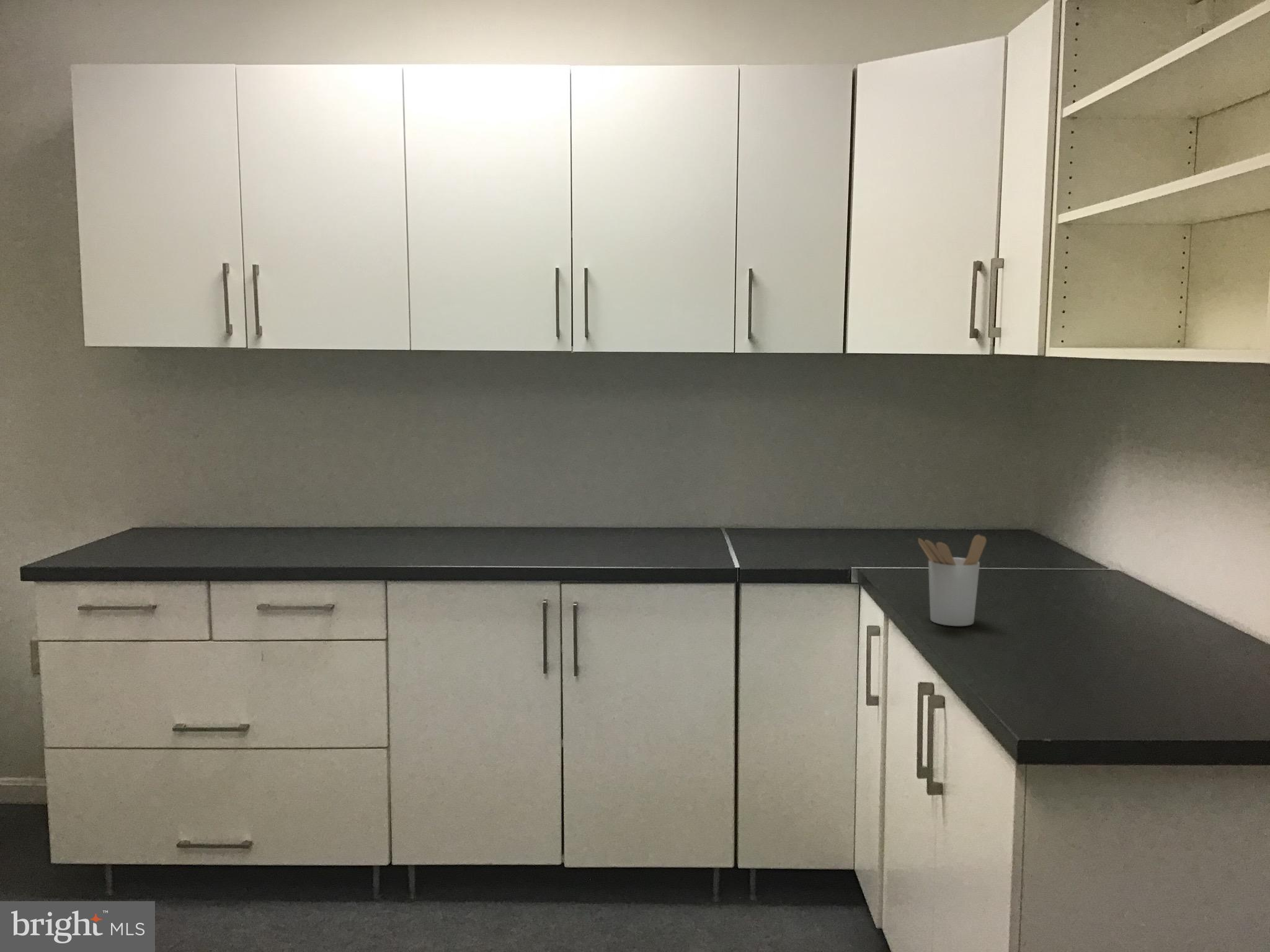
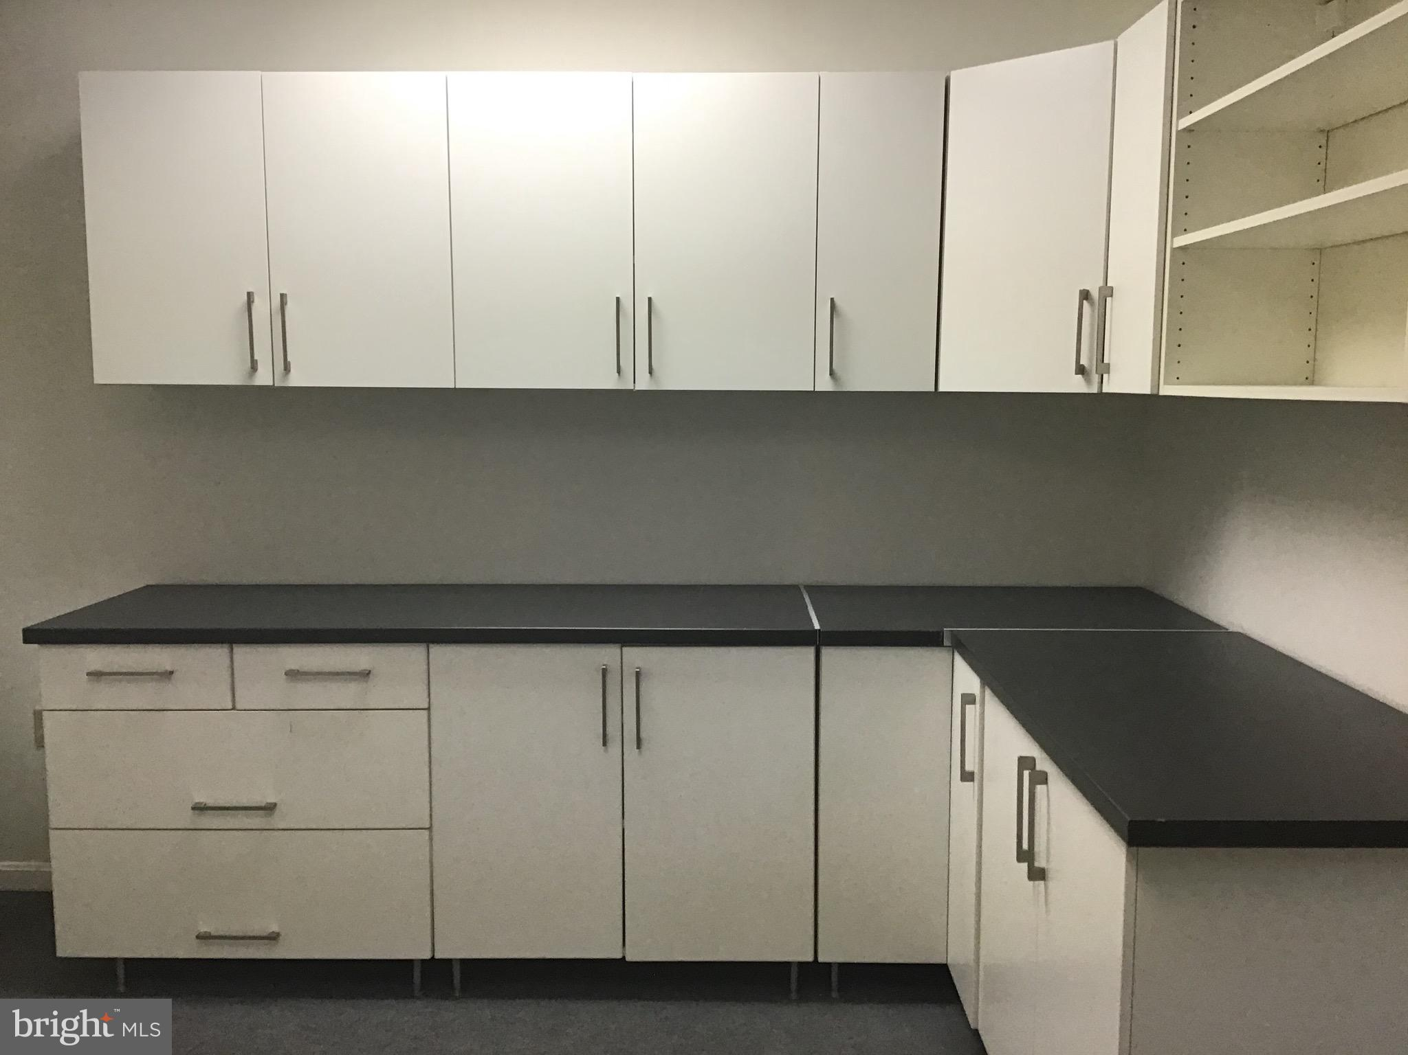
- utensil holder [917,534,987,627]
